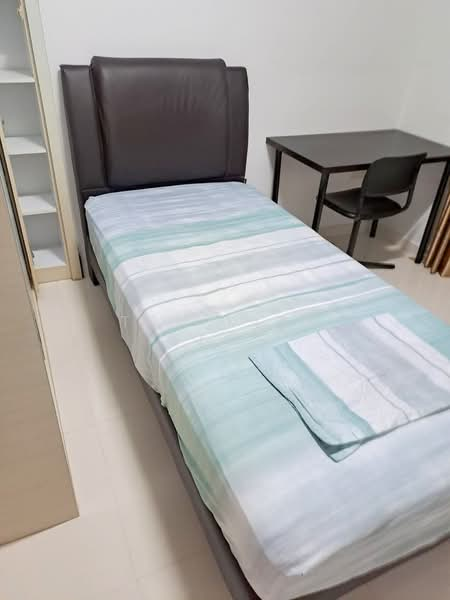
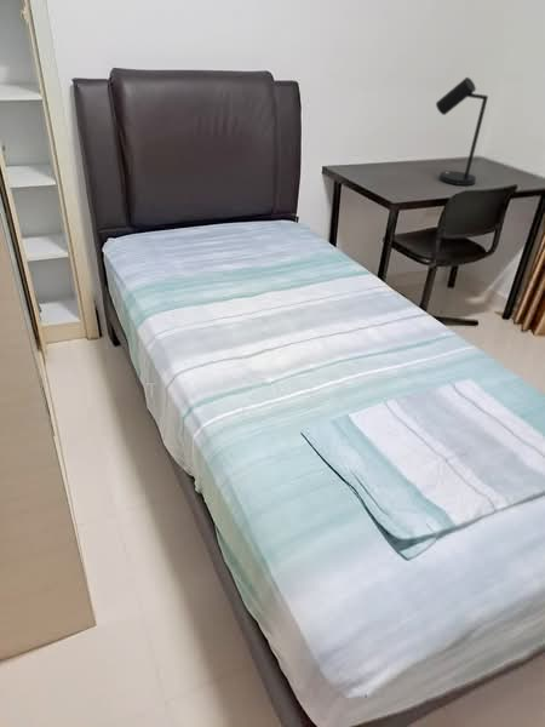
+ desk lamp [435,76,489,187]
